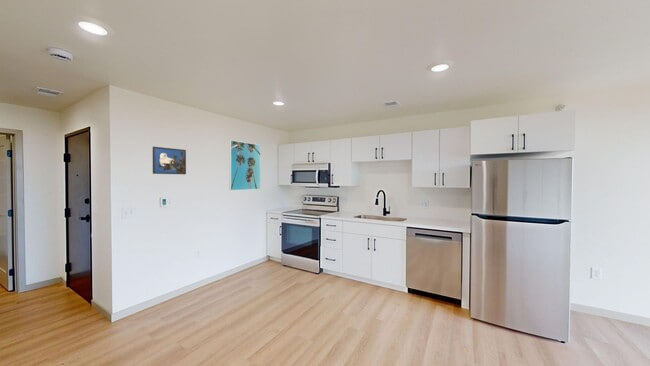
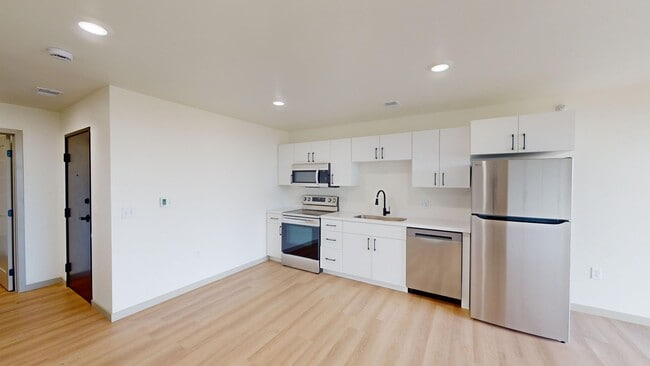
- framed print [152,146,187,175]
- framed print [229,139,261,191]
